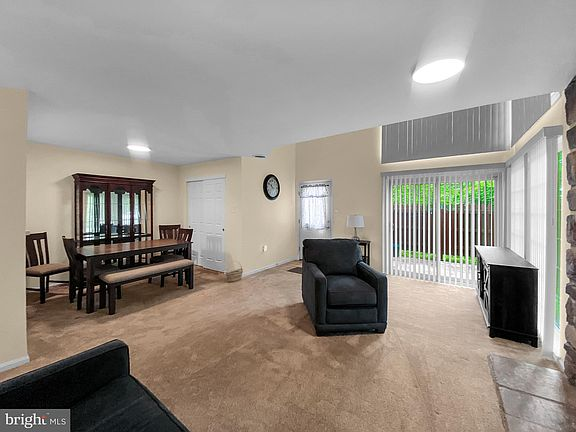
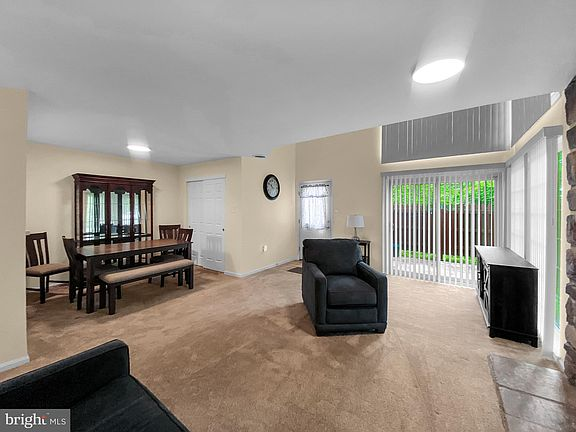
- basket [225,260,244,283]
